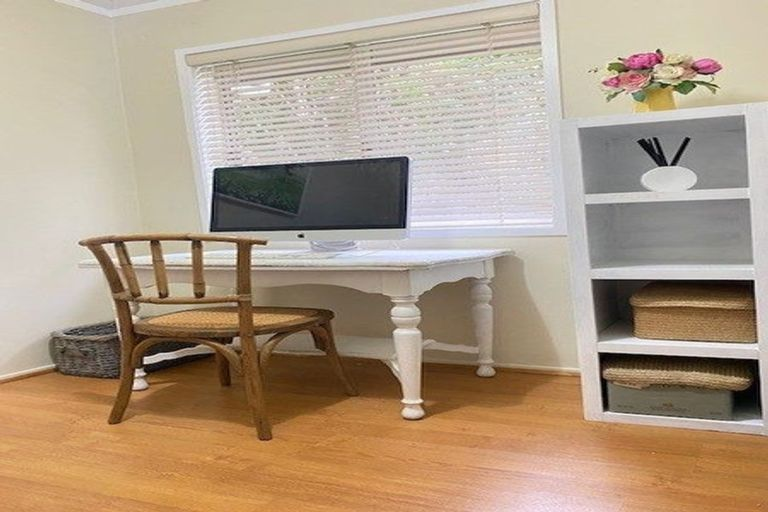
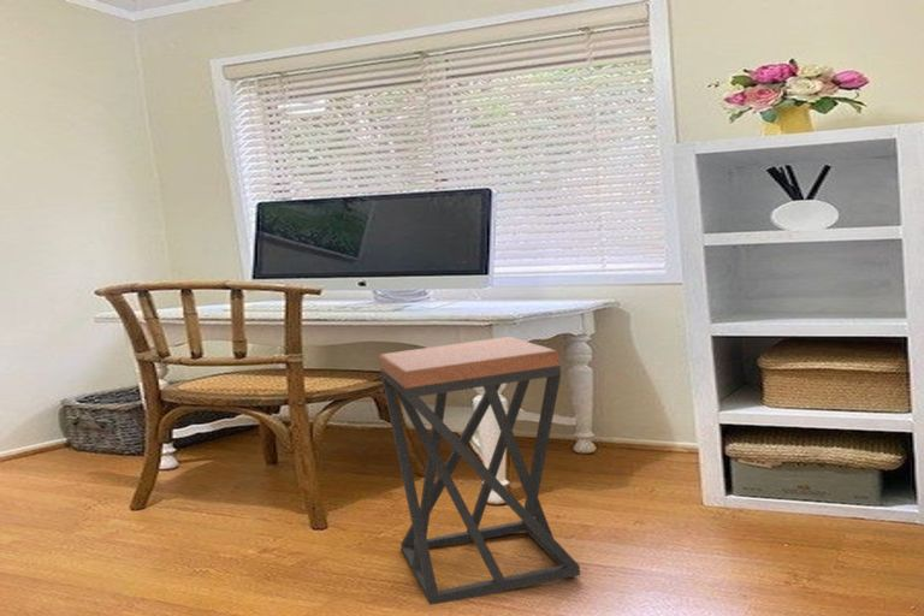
+ stool [378,336,581,606]
